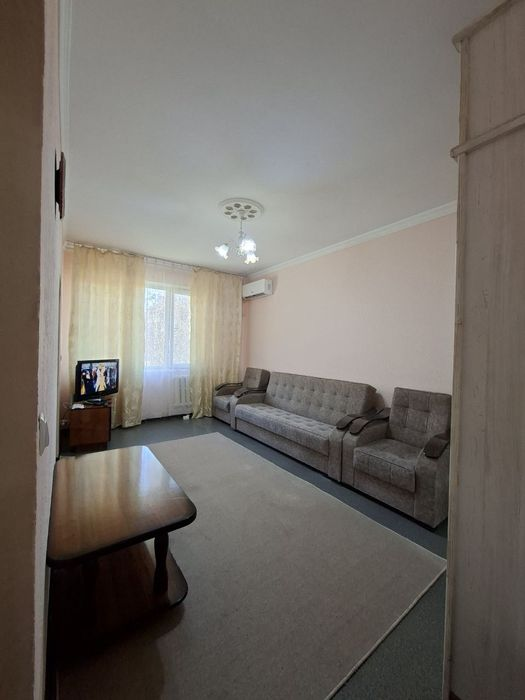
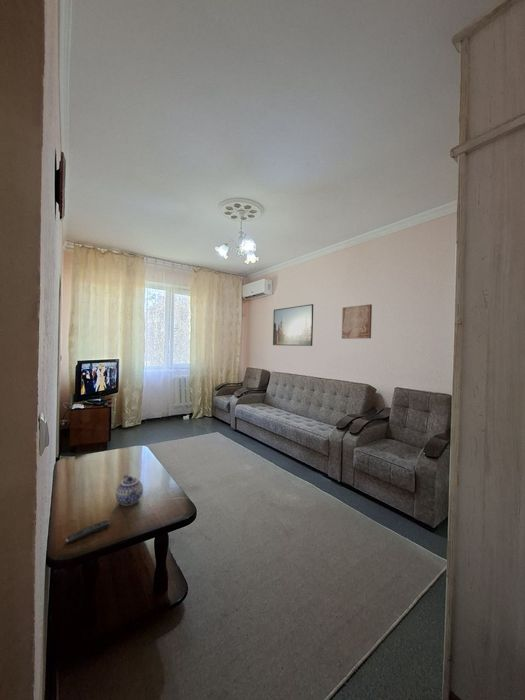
+ wall art [341,303,373,340]
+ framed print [272,303,314,347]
+ remote control [65,519,112,543]
+ teapot [115,474,144,506]
